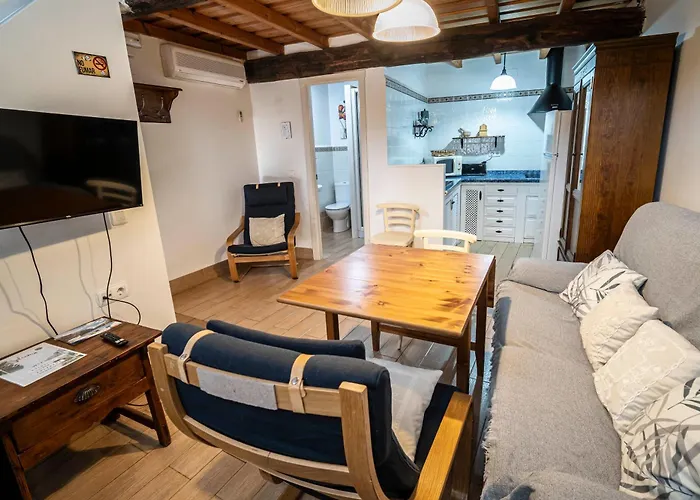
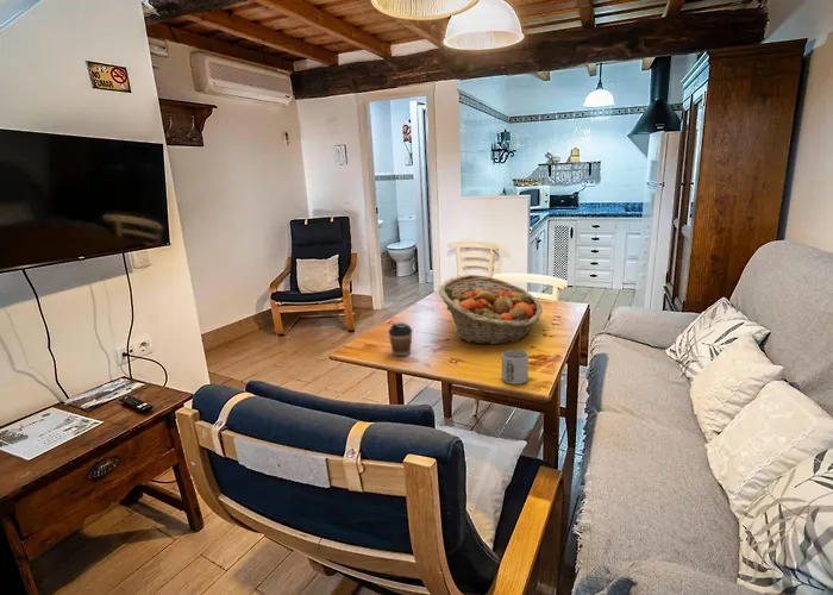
+ coffee cup [387,321,413,357]
+ fruit basket [438,274,544,345]
+ mug [501,349,530,386]
